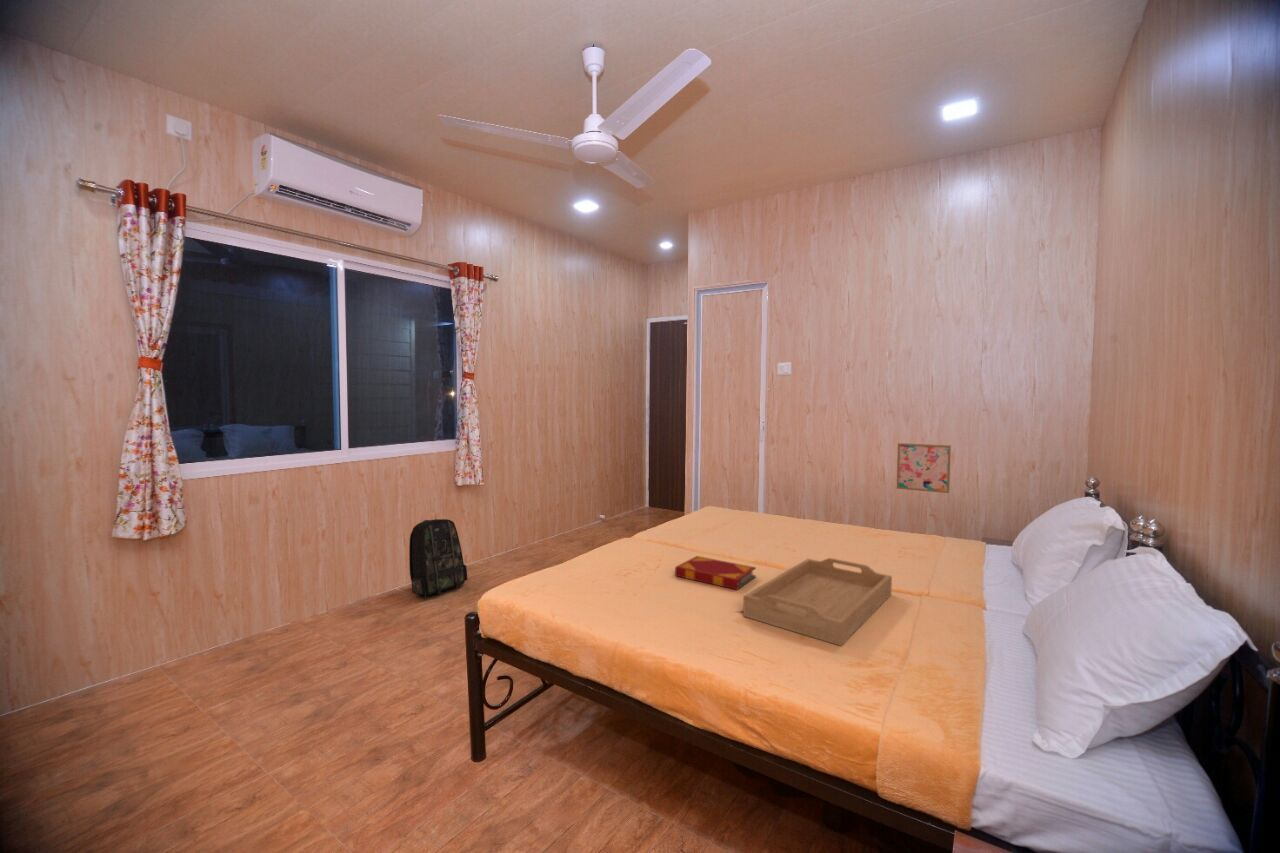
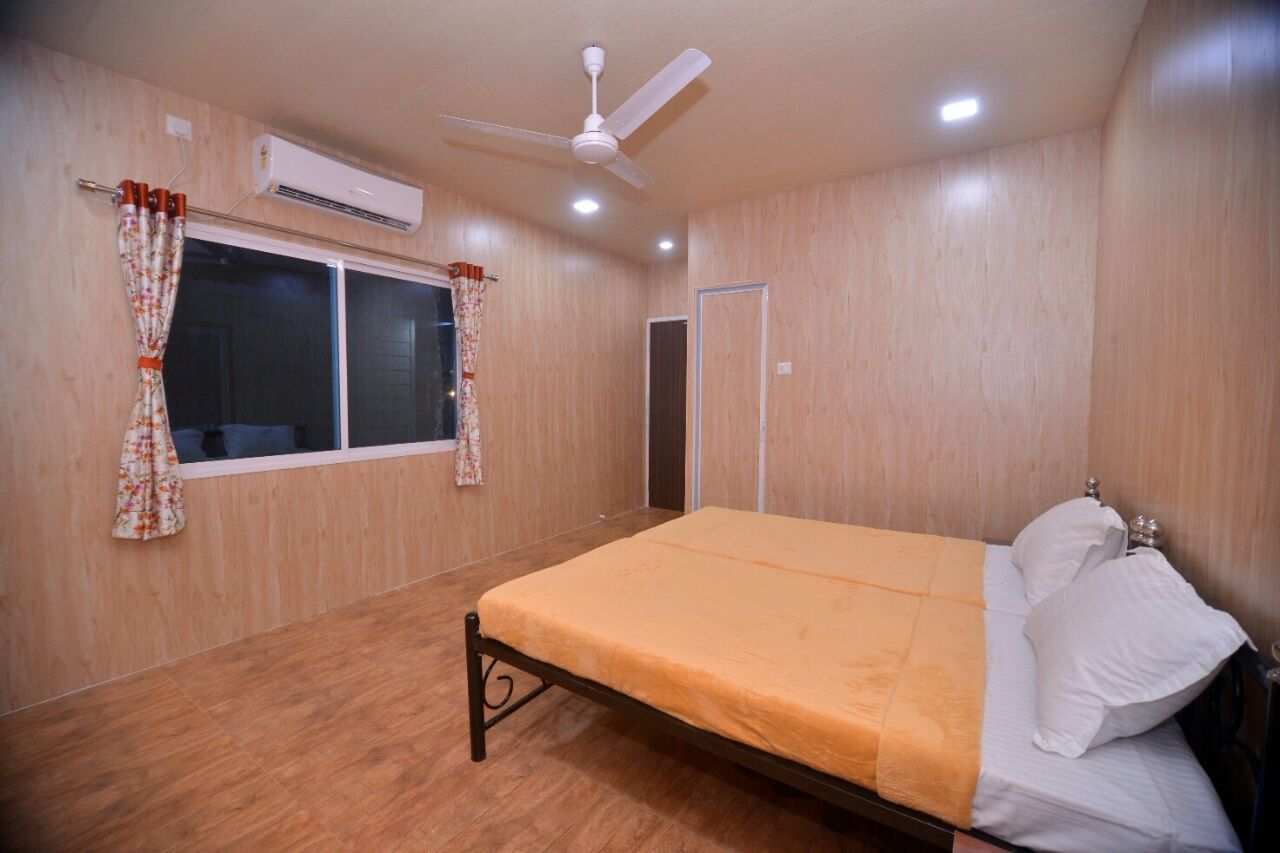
- backpack [408,518,468,601]
- hardback book [674,555,757,591]
- serving tray [742,557,893,647]
- wall art [896,442,952,494]
